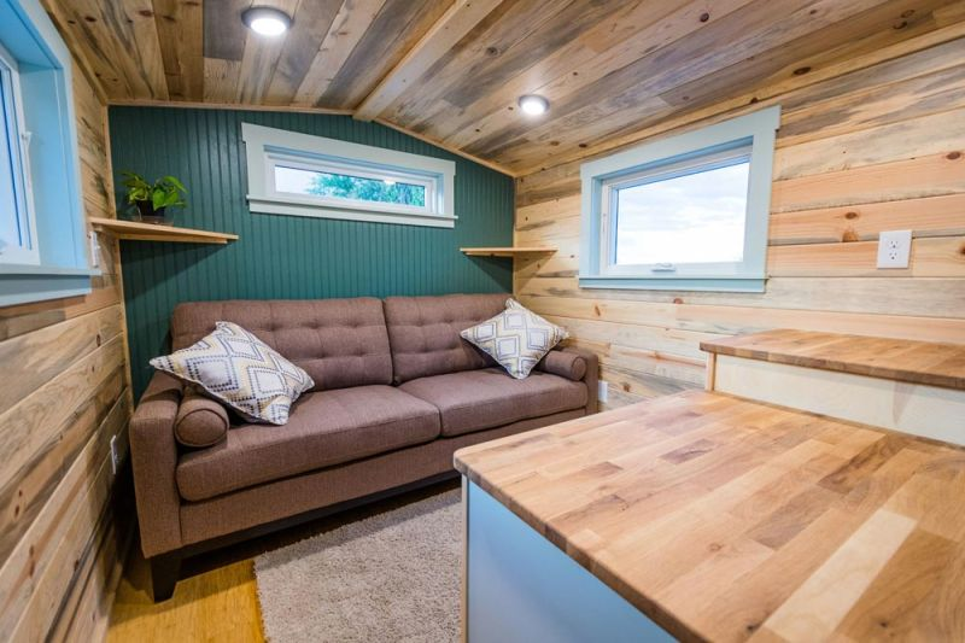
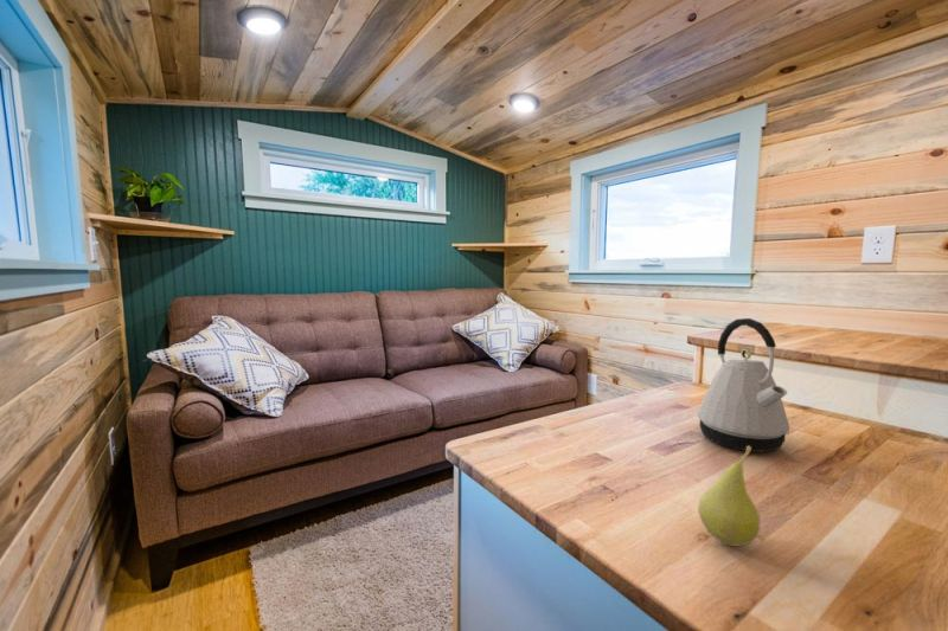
+ kettle [696,317,790,453]
+ fruit [697,446,761,547]
